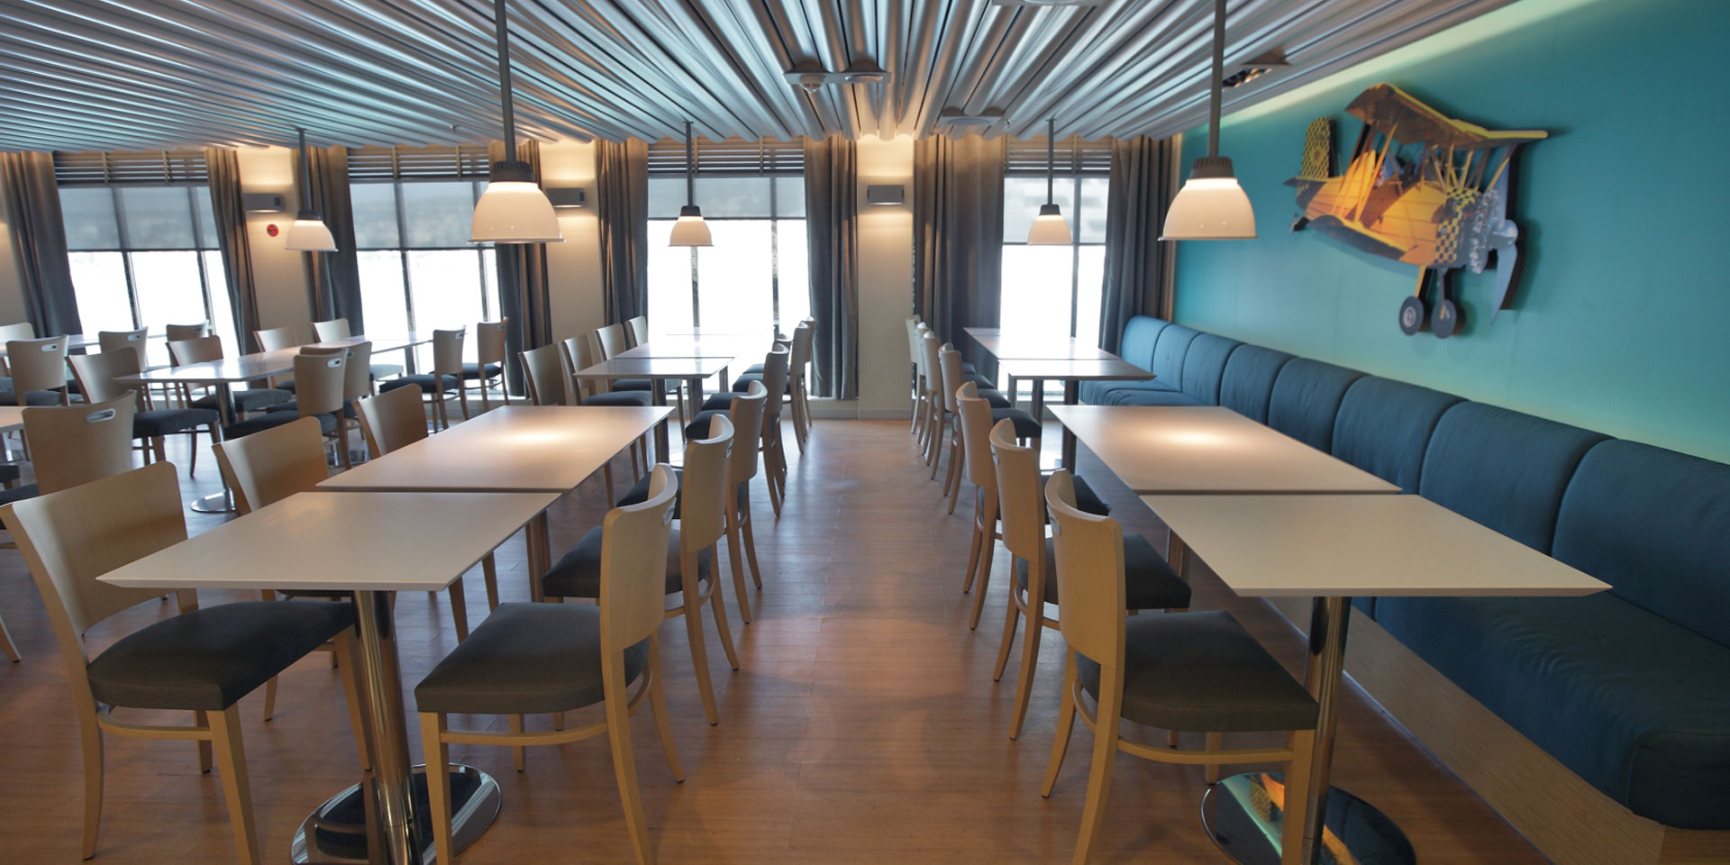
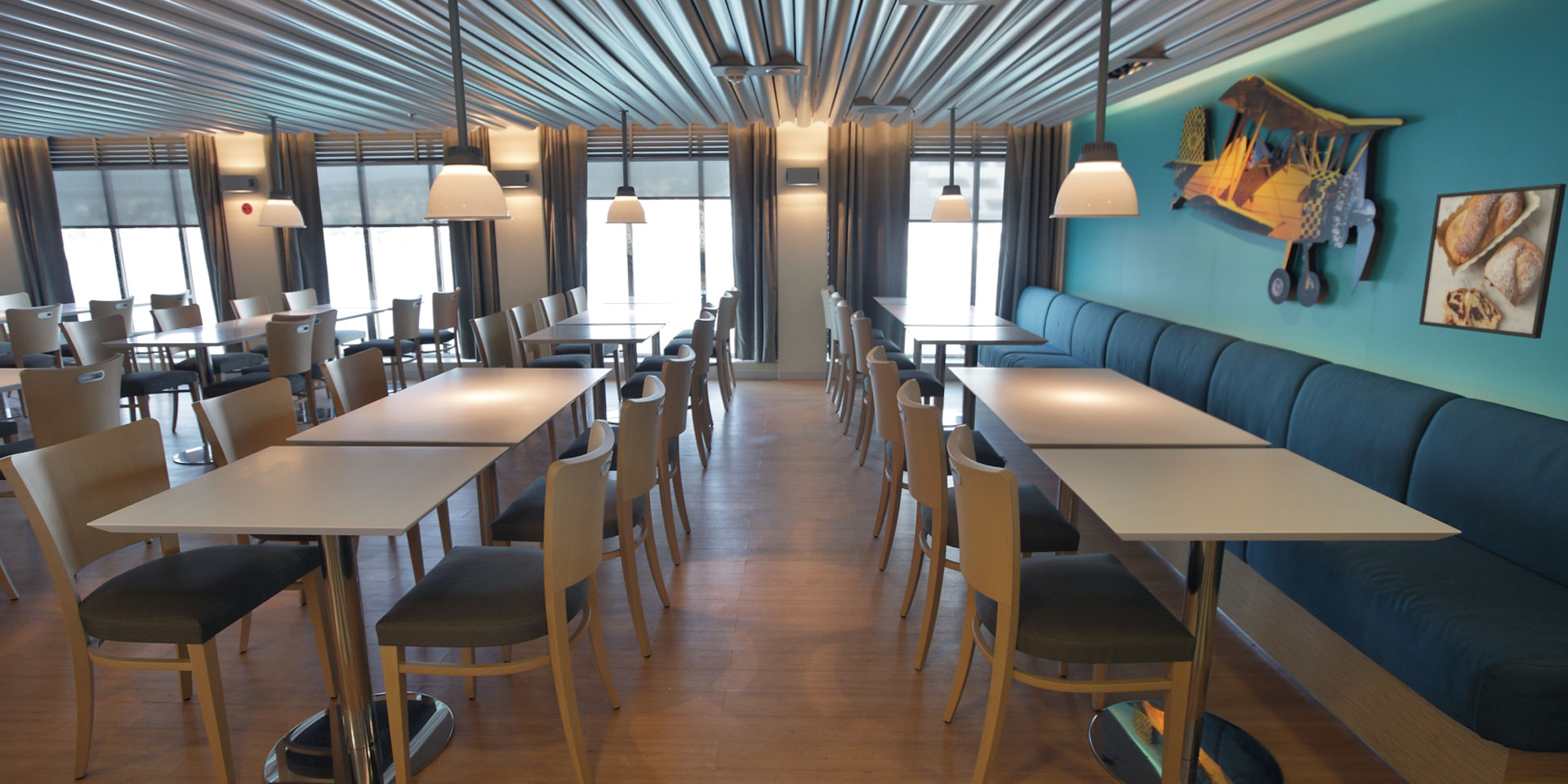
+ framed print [1419,183,1567,340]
